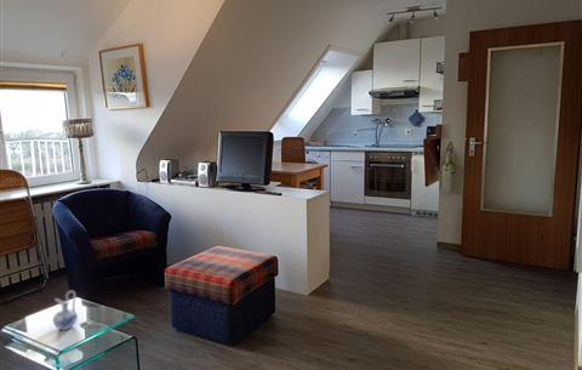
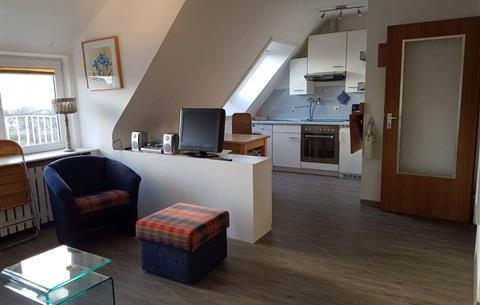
- ceramic pitcher [52,290,79,331]
